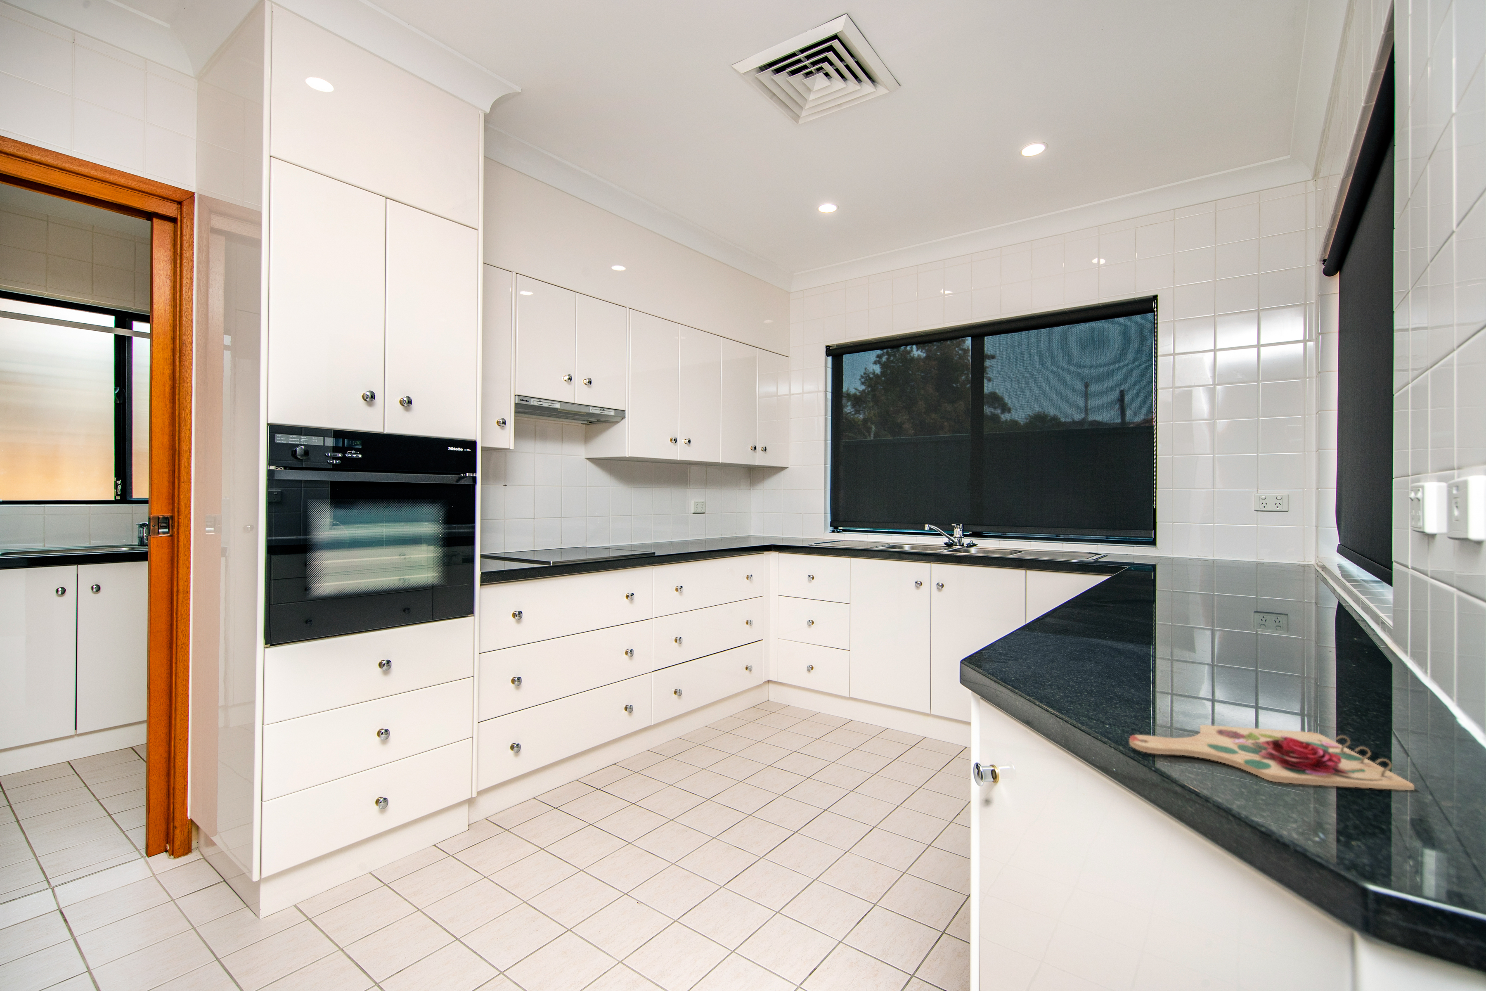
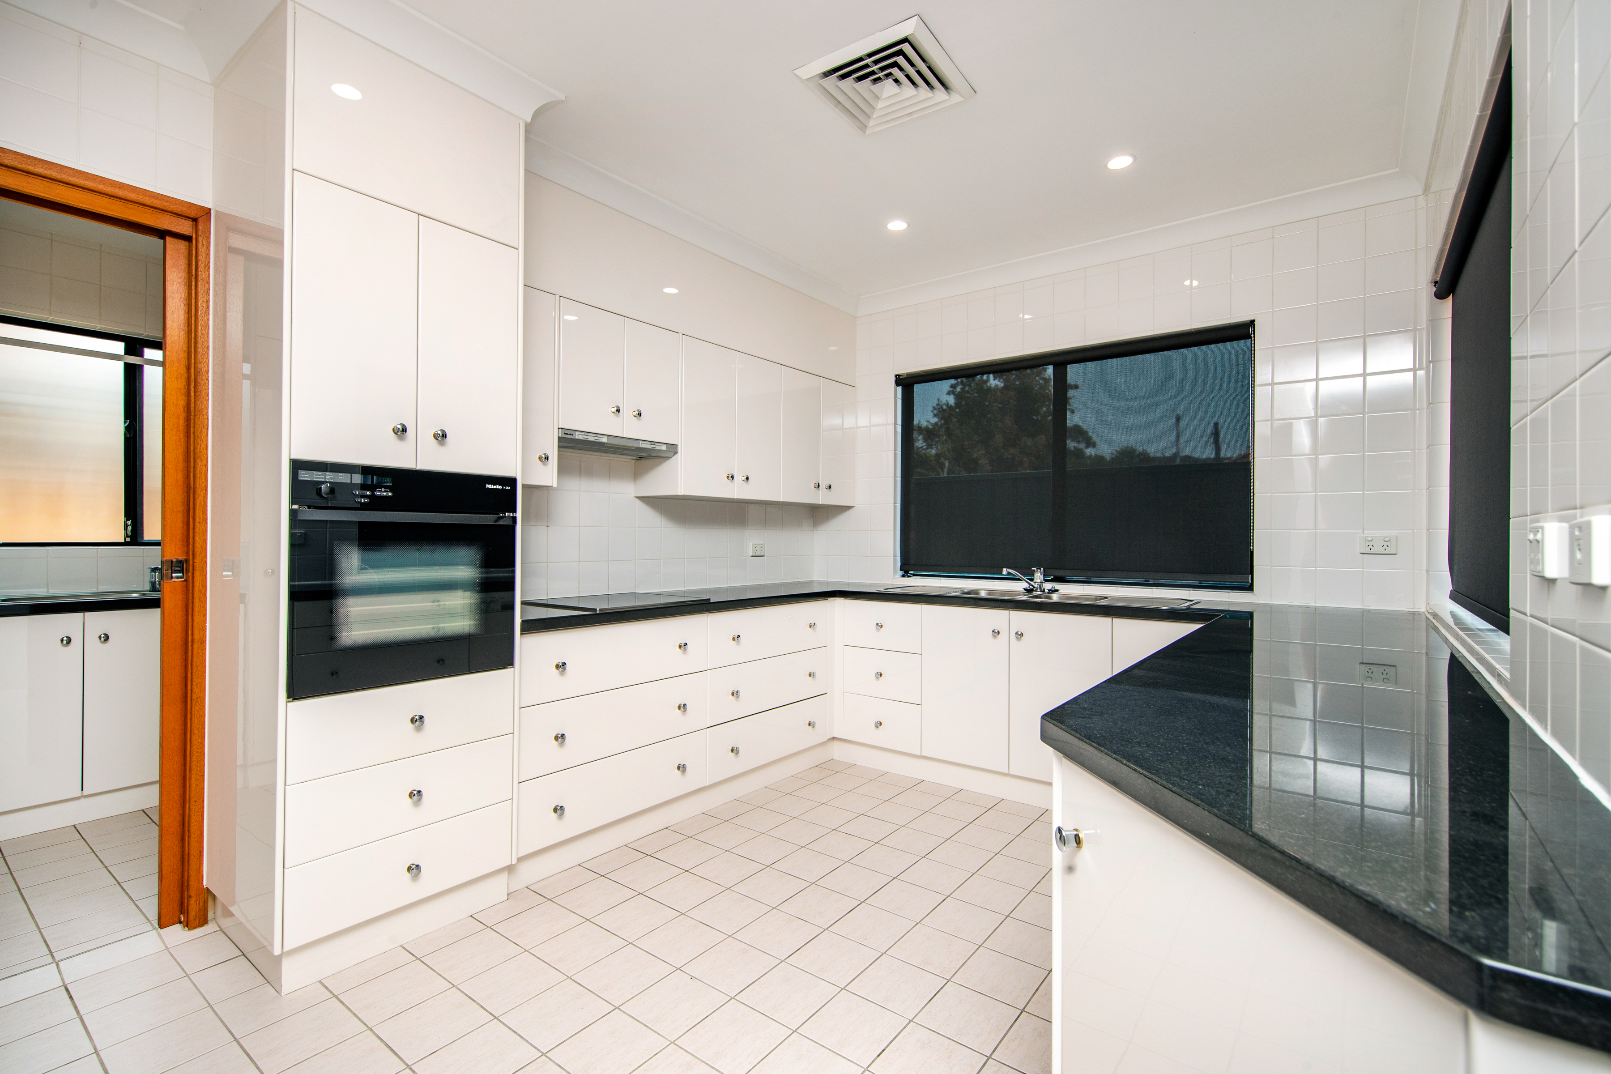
- cutting board [1129,724,1414,791]
